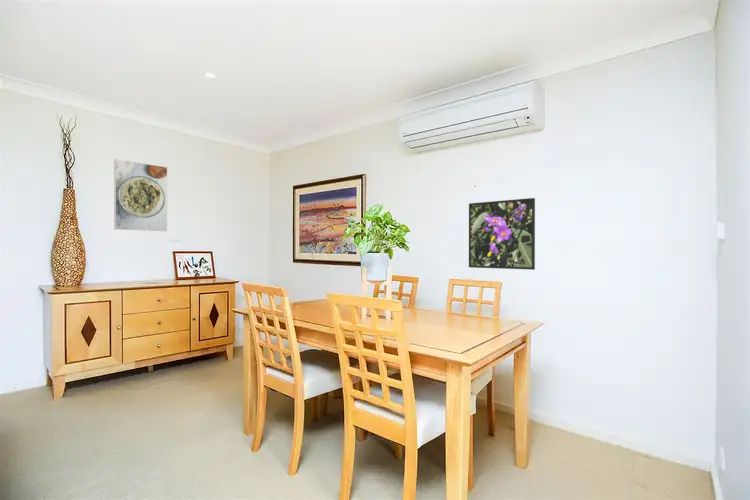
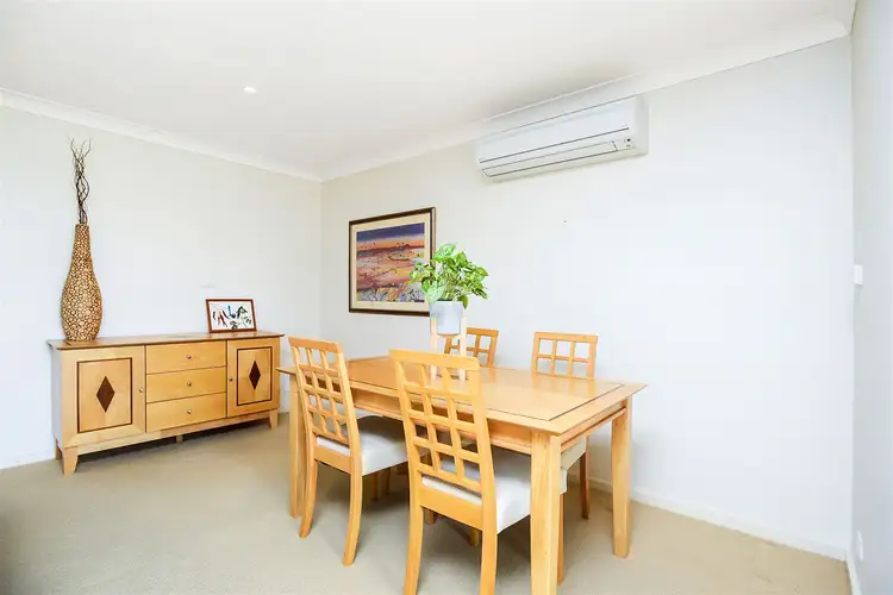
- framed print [113,158,168,232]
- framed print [468,197,536,271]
